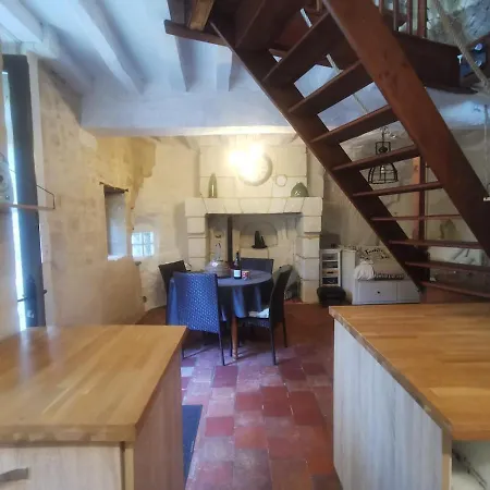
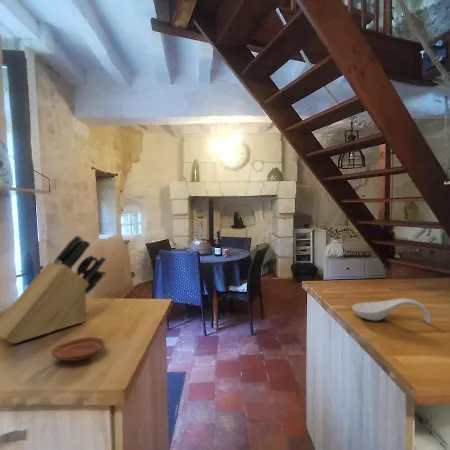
+ knife block [0,234,107,345]
+ plate [50,336,106,362]
+ spoon rest [351,297,432,324]
